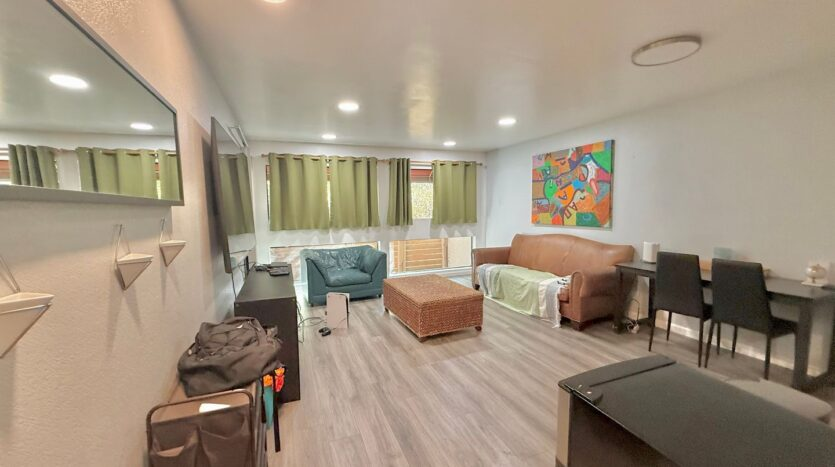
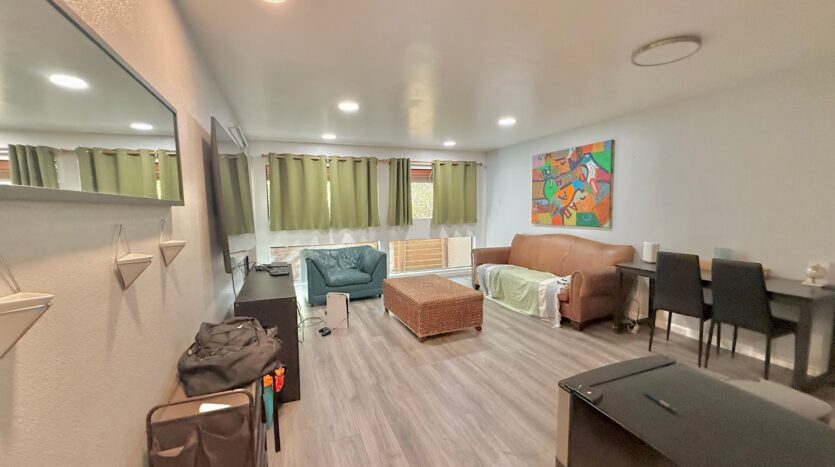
+ pen [642,390,677,412]
